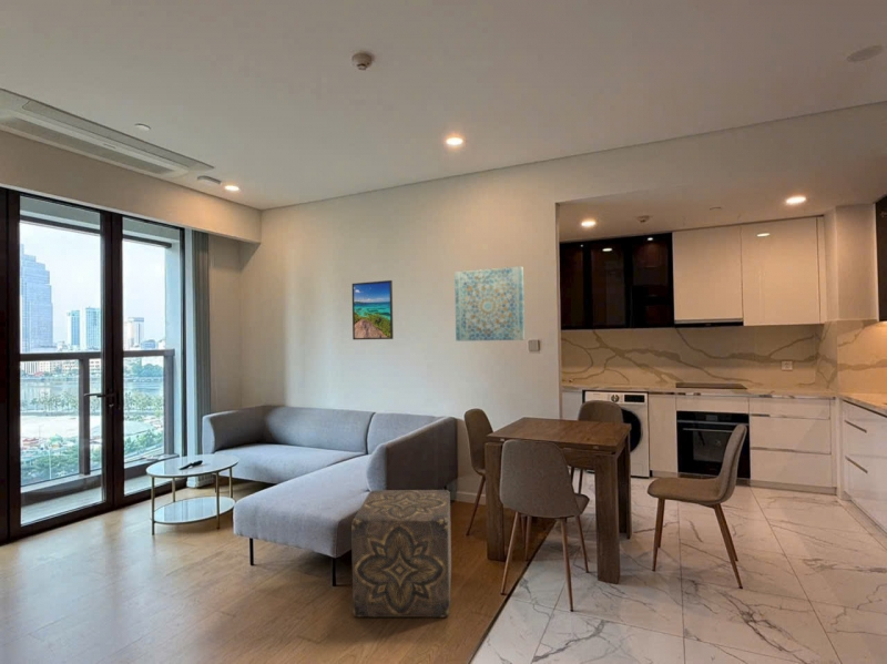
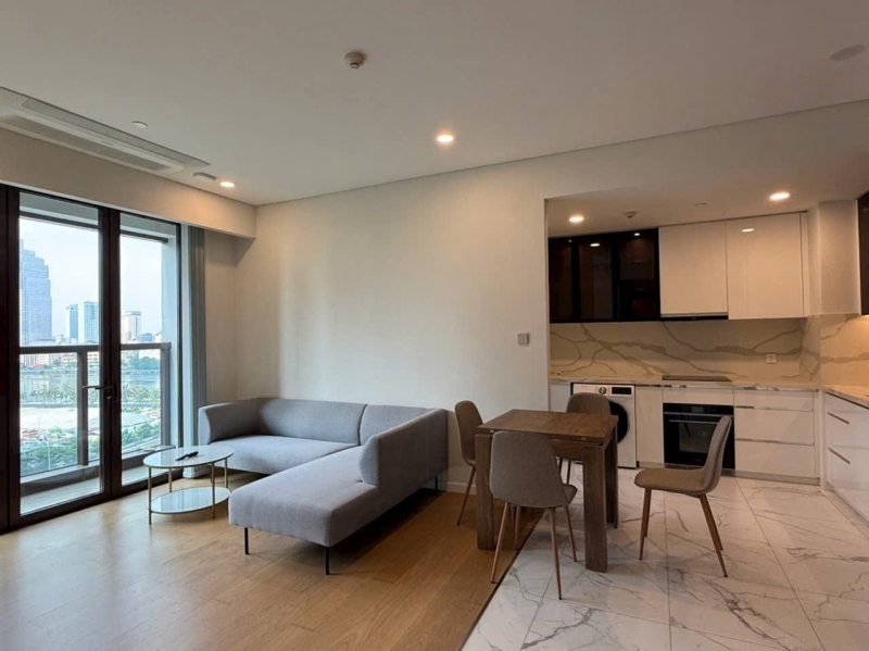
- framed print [351,279,395,340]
- wall art [453,265,526,343]
- ottoman [350,489,452,619]
